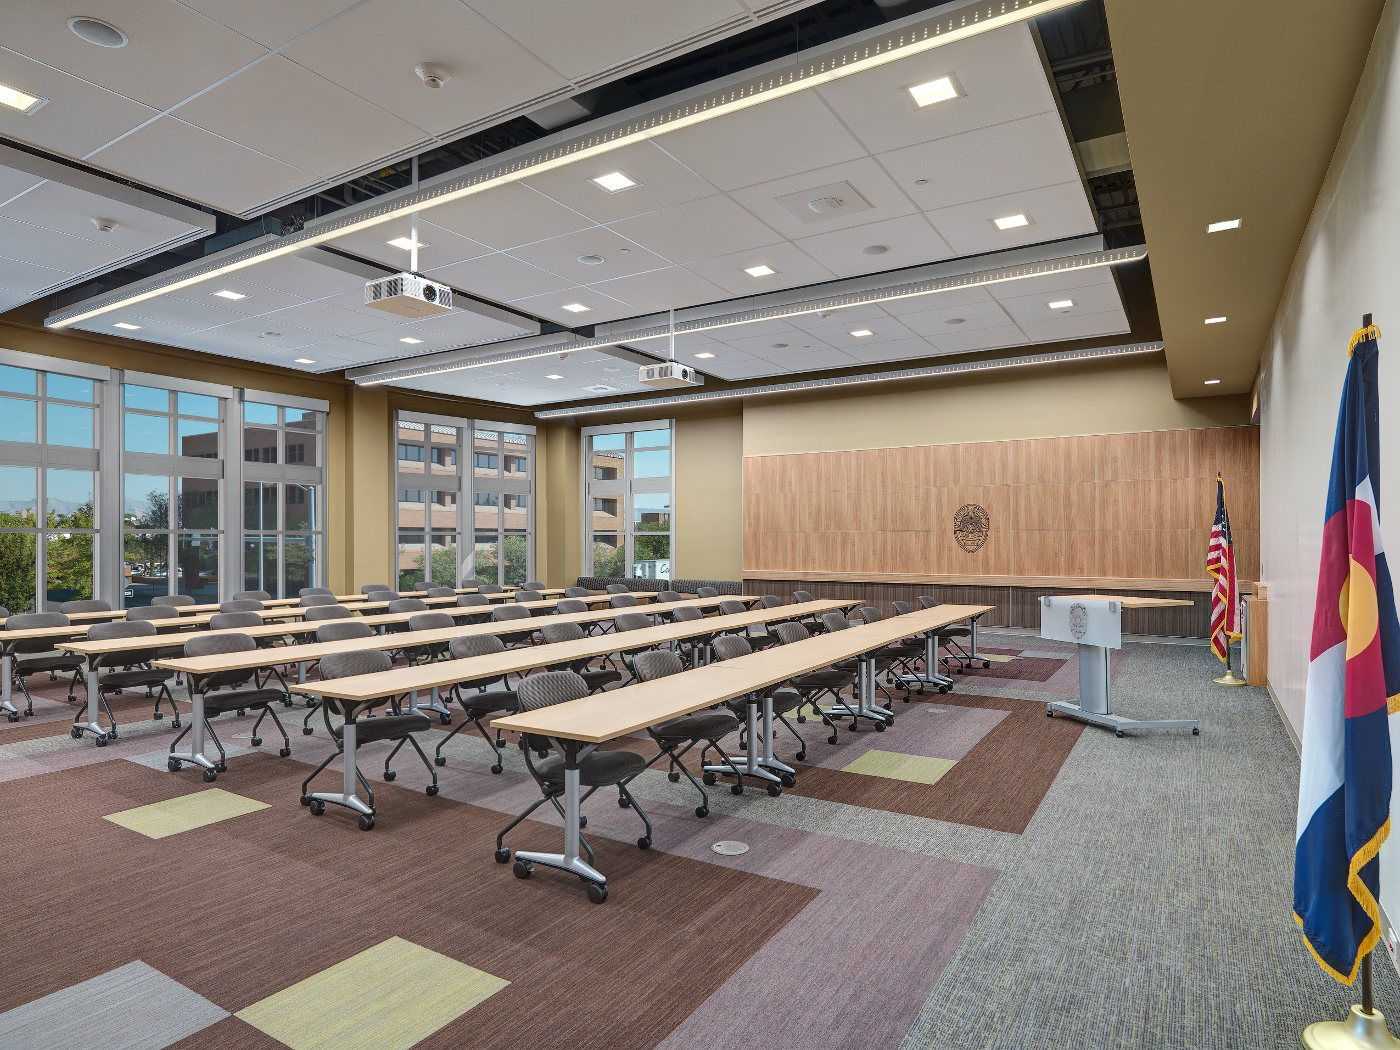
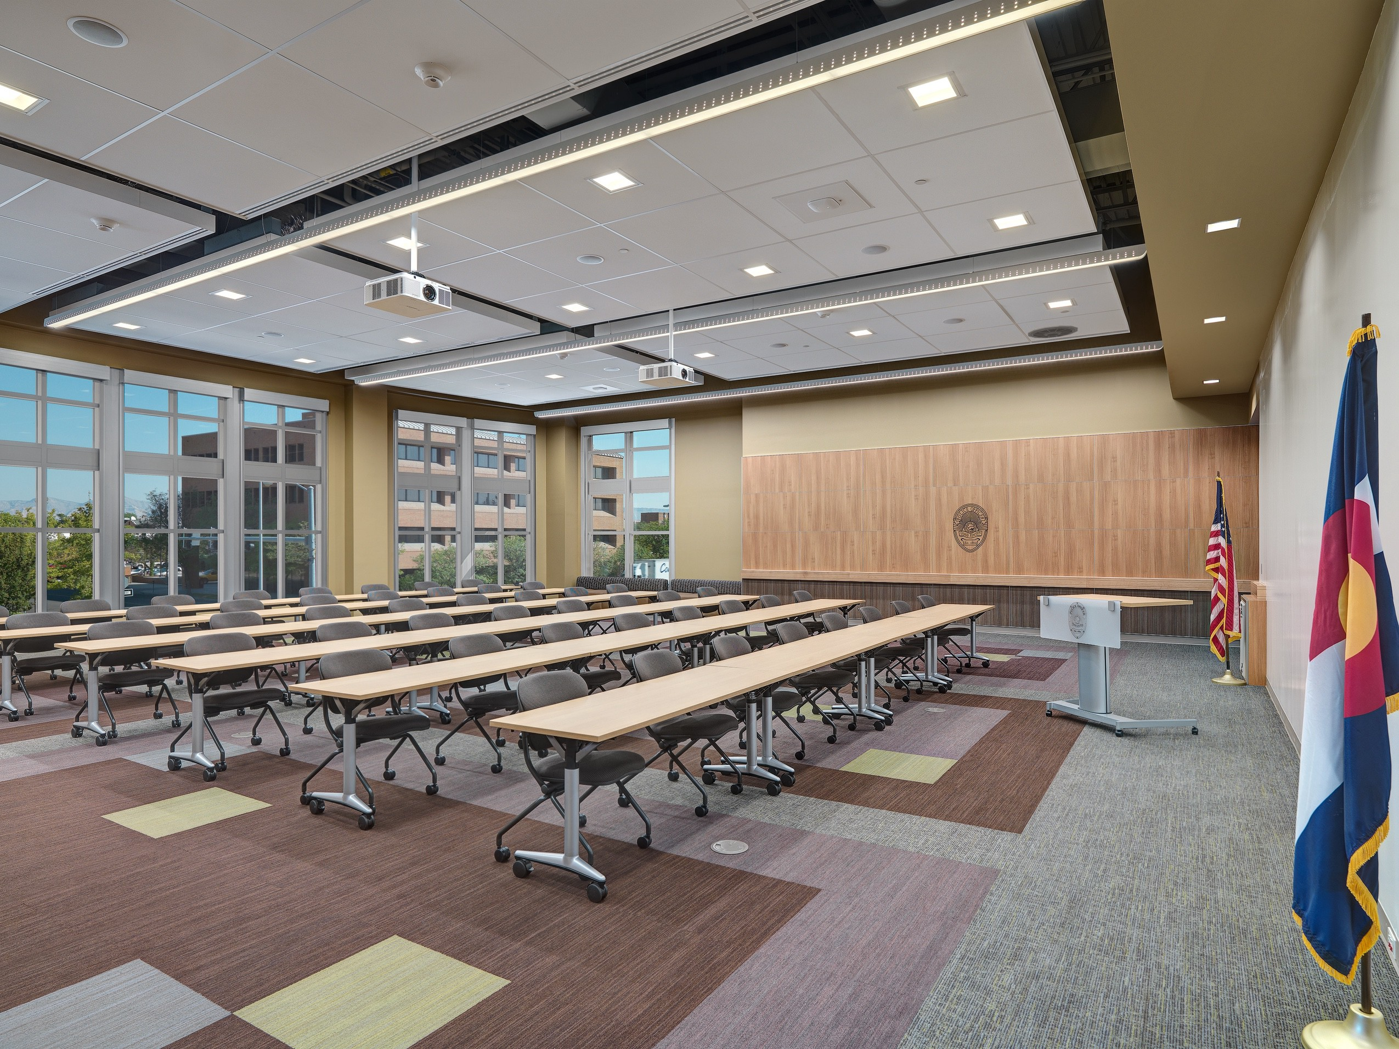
+ ceiling vent [1027,325,1078,339]
